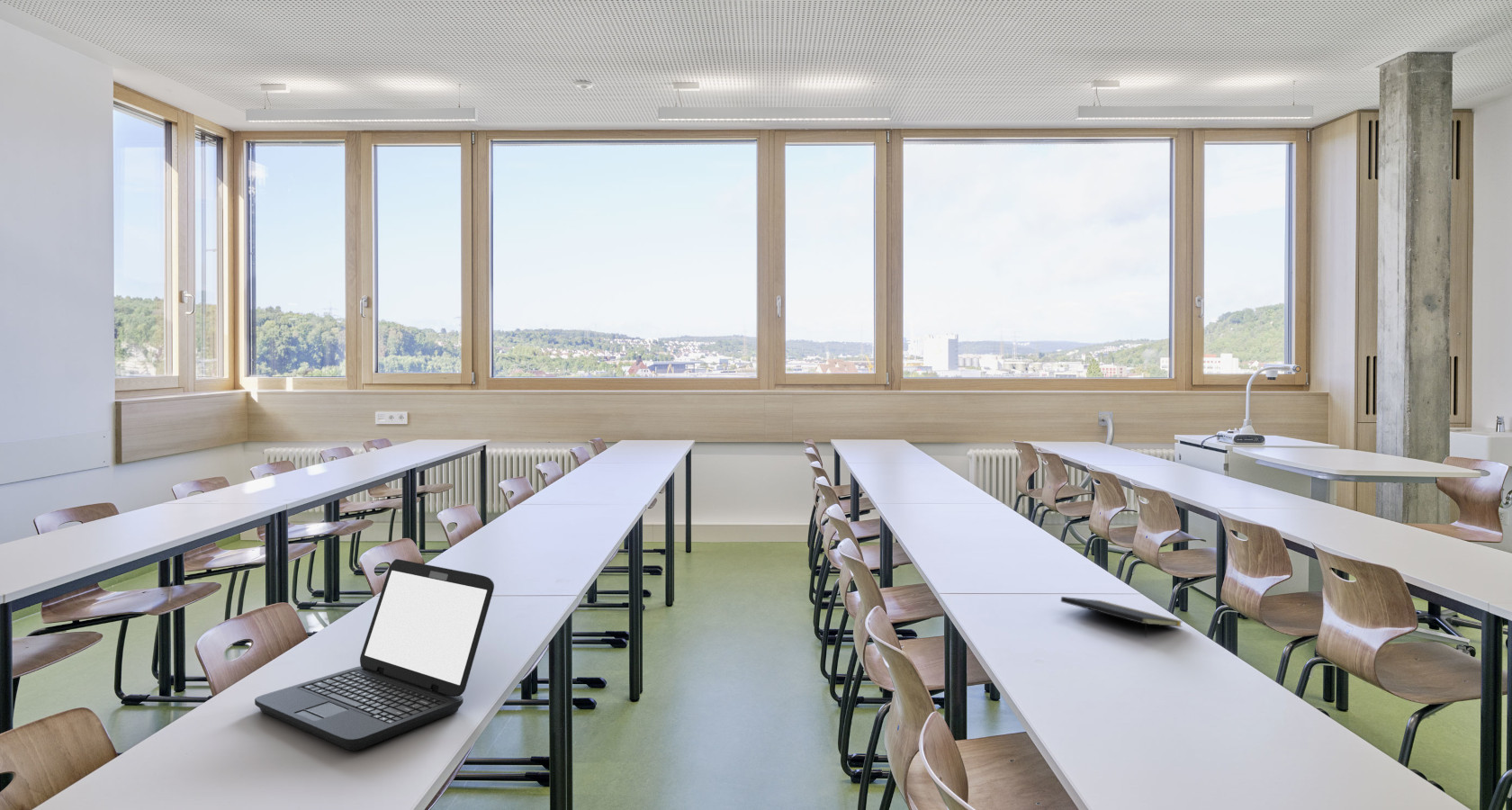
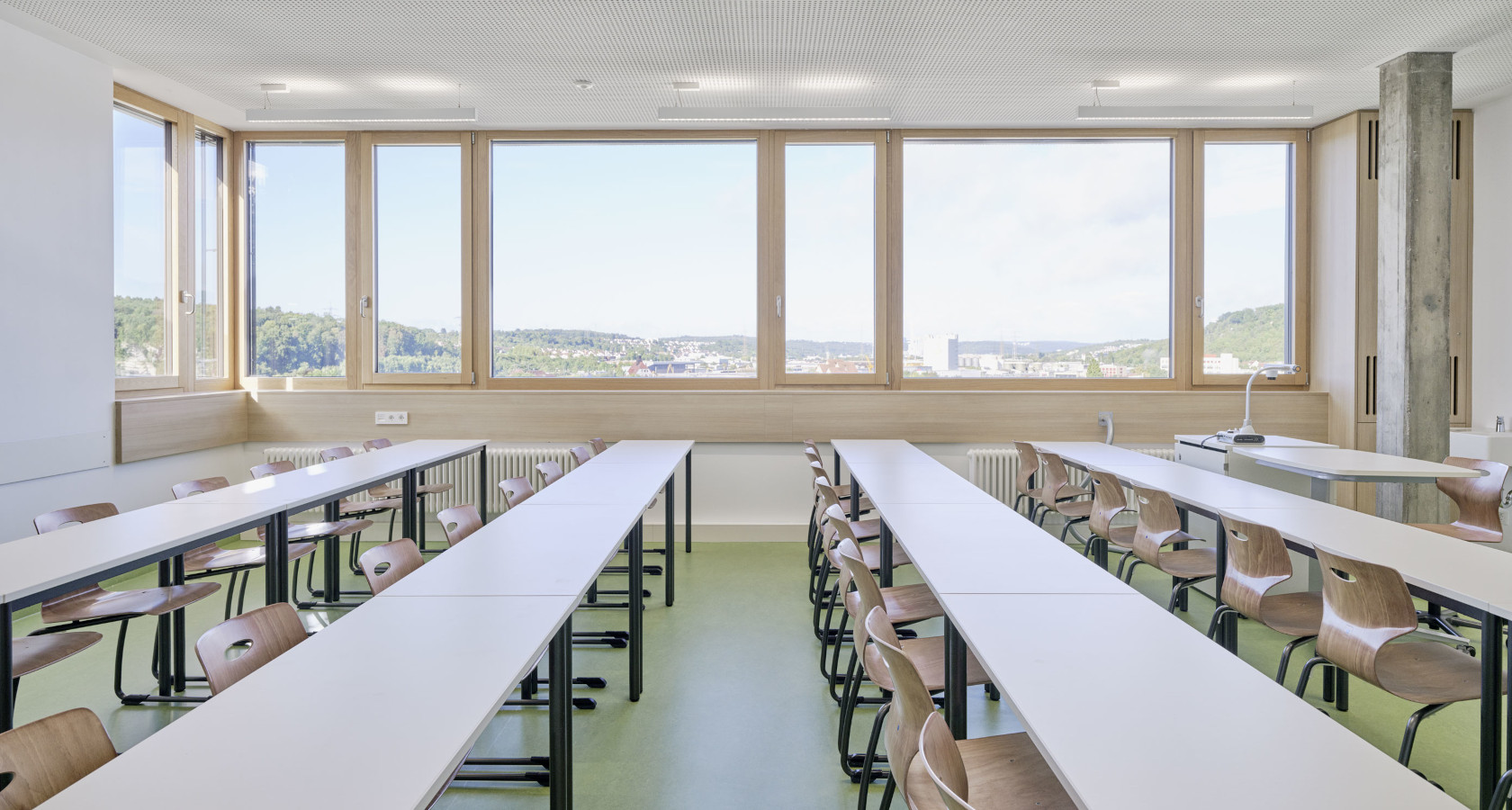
- notepad [1060,596,1184,639]
- laptop [254,558,495,752]
